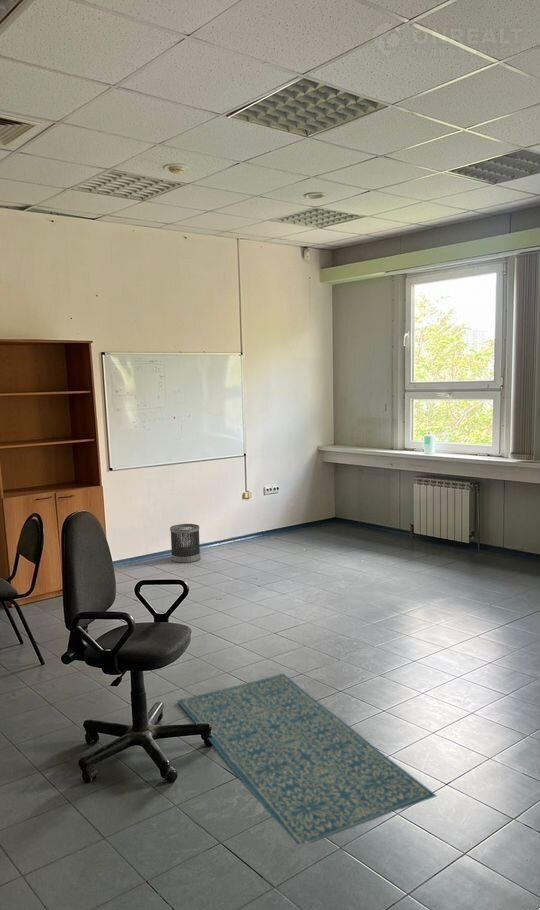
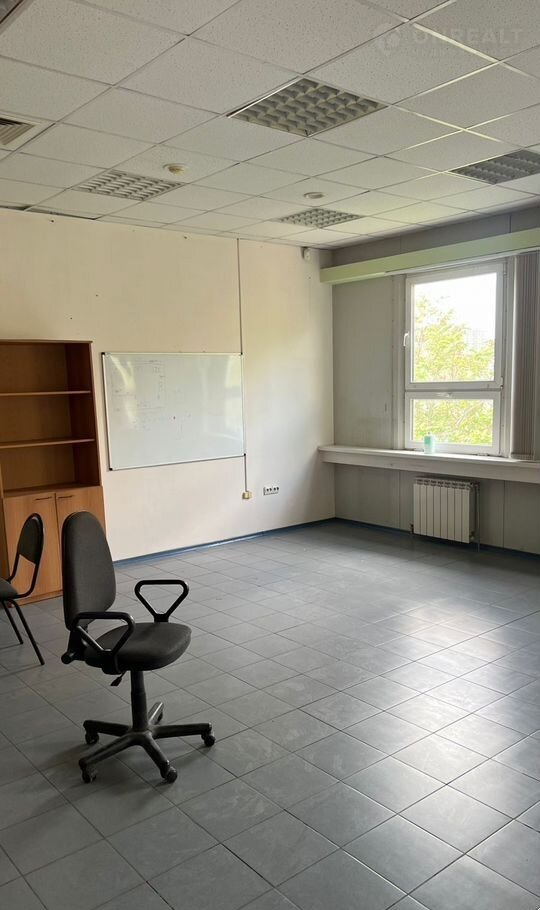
- rug [176,672,438,845]
- wastebasket [169,523,201,564]
